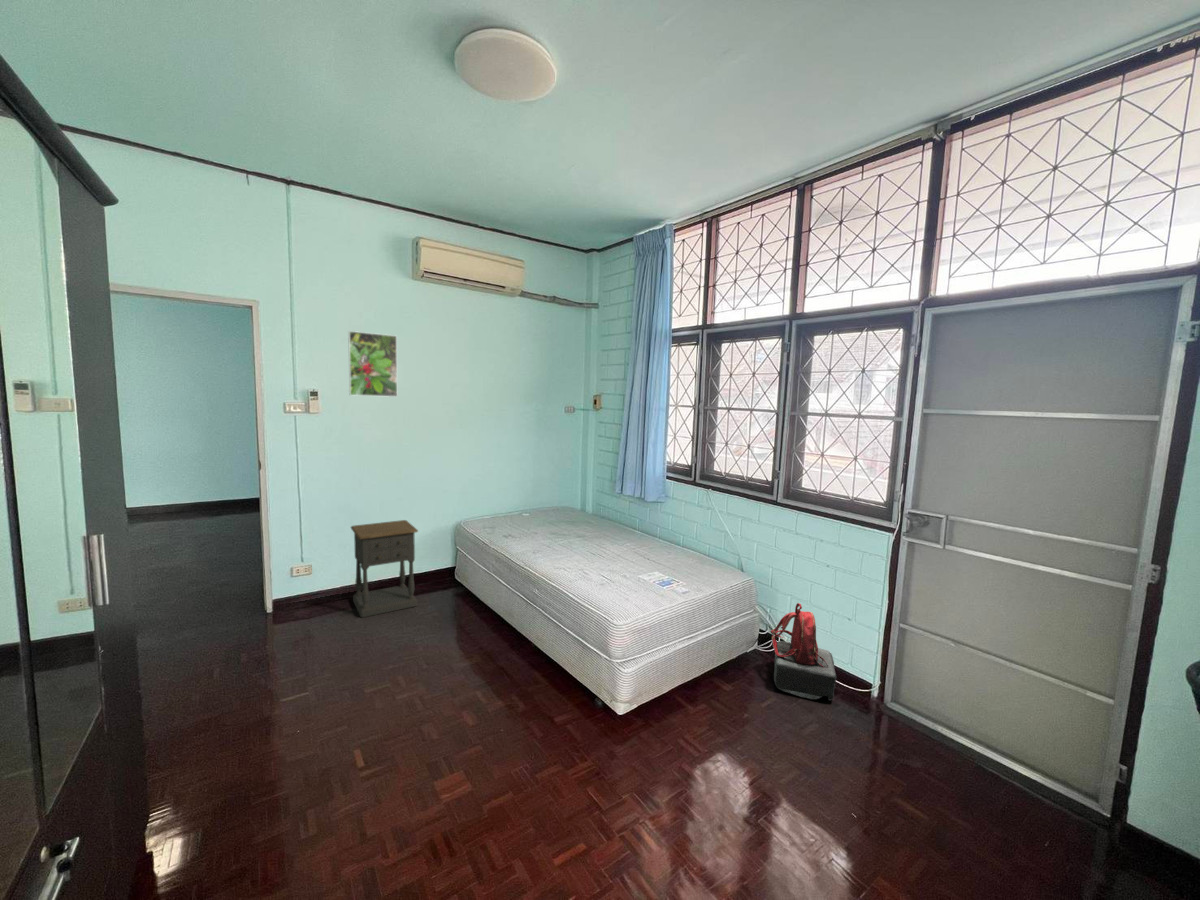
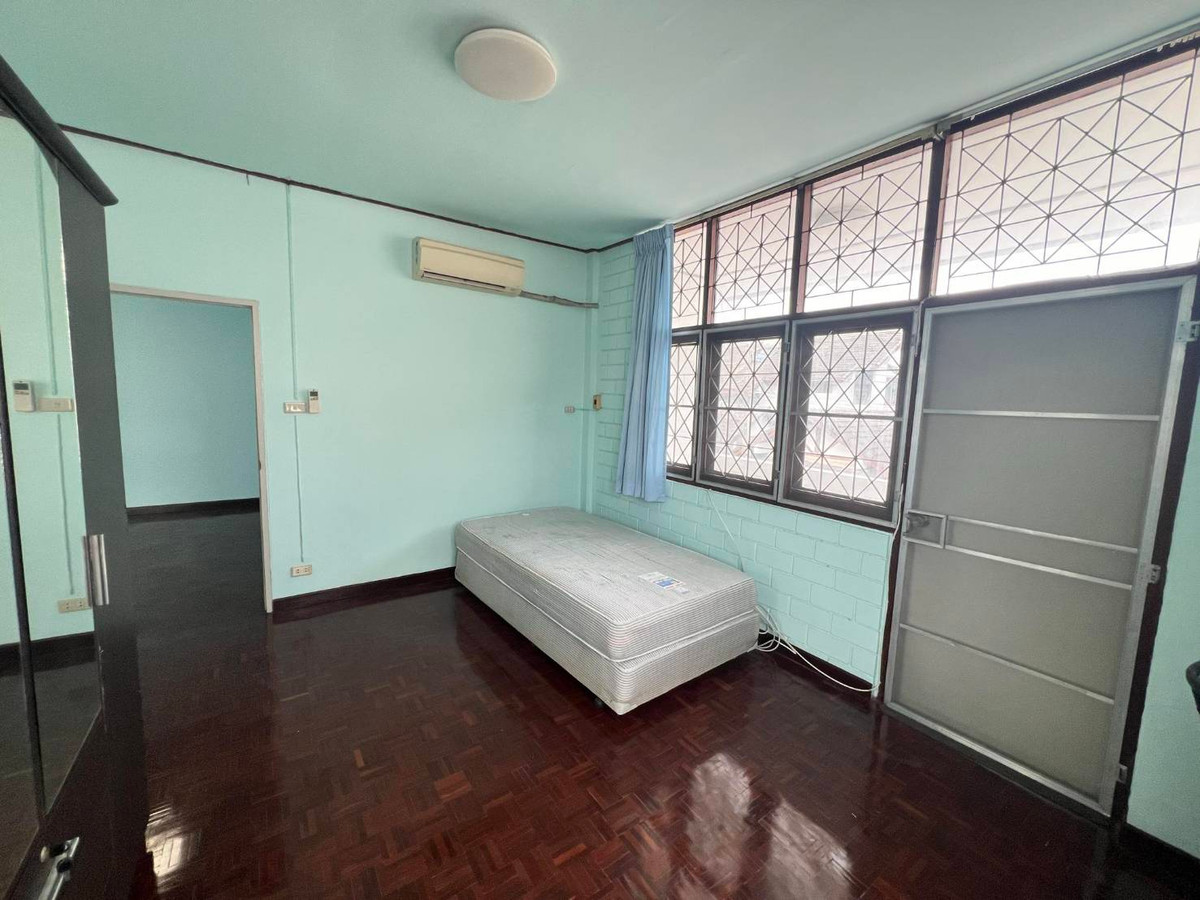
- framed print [347,330,398,398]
- backpack [770,602,837,701]
- nightstand [350,519,419,618]
